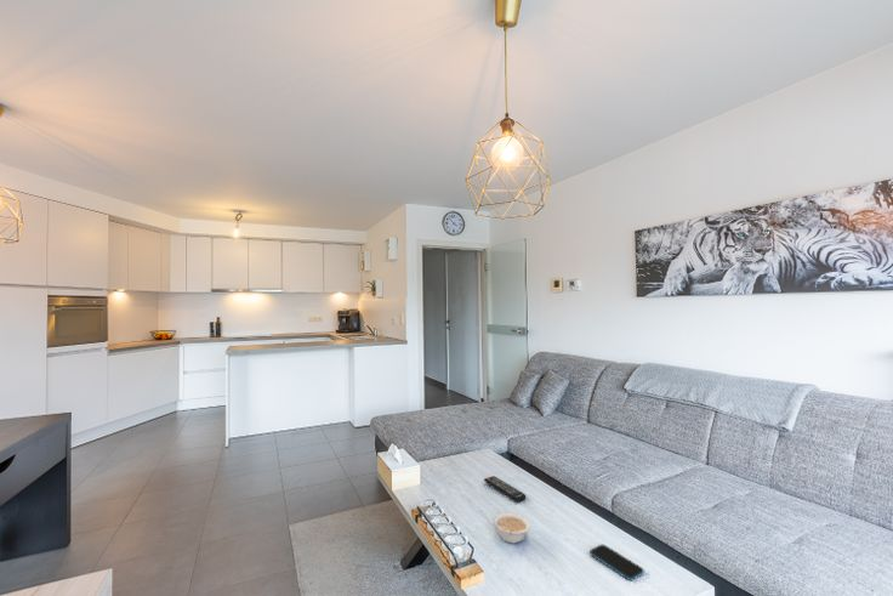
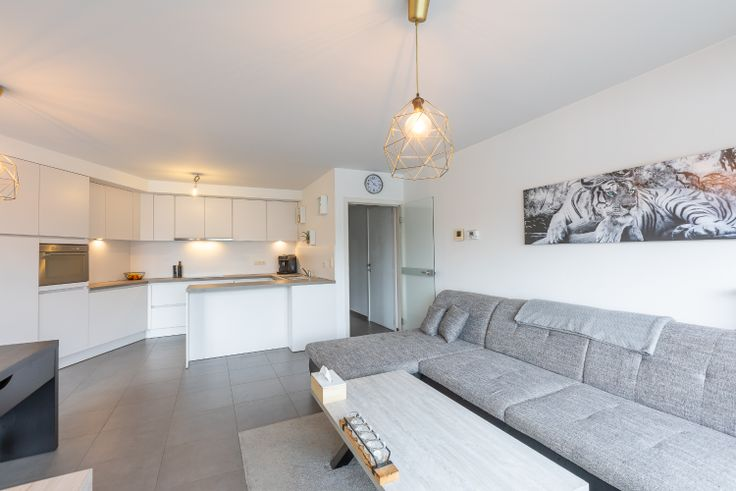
- legume [493,511,531,545]
- smartphone [588,544,645,581]
- remote control [483,475,528,504]
